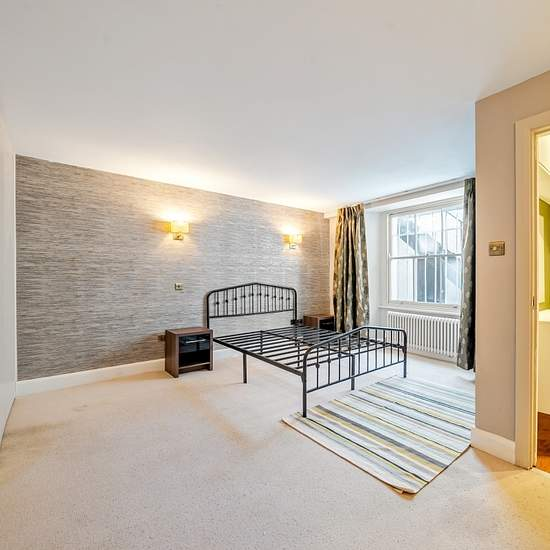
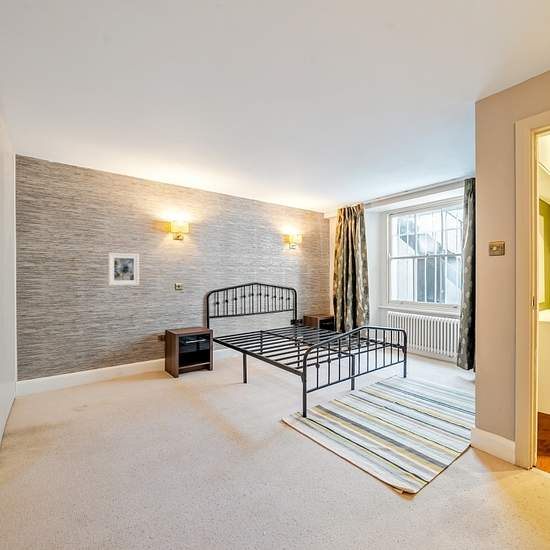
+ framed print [107,252,140,286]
